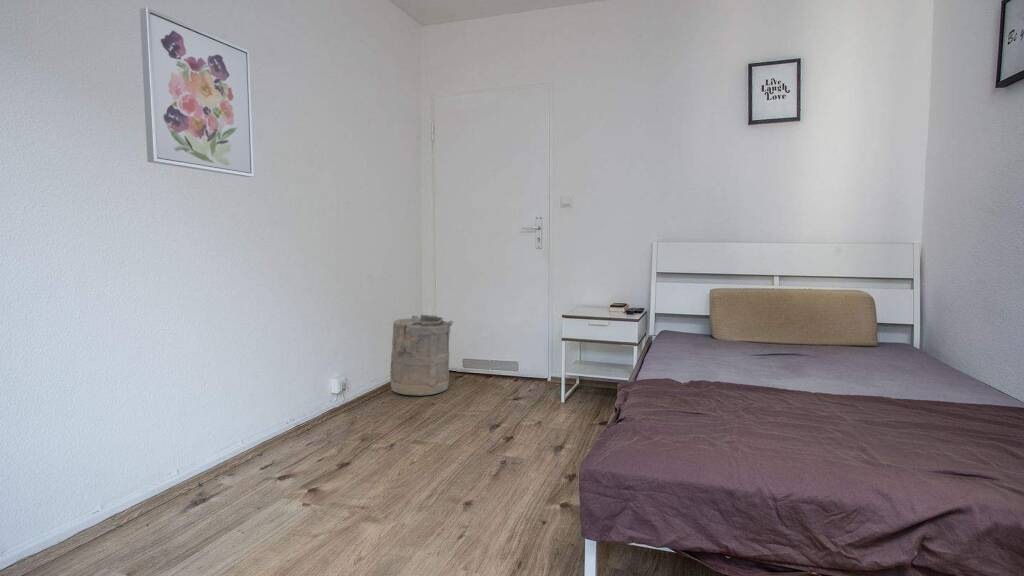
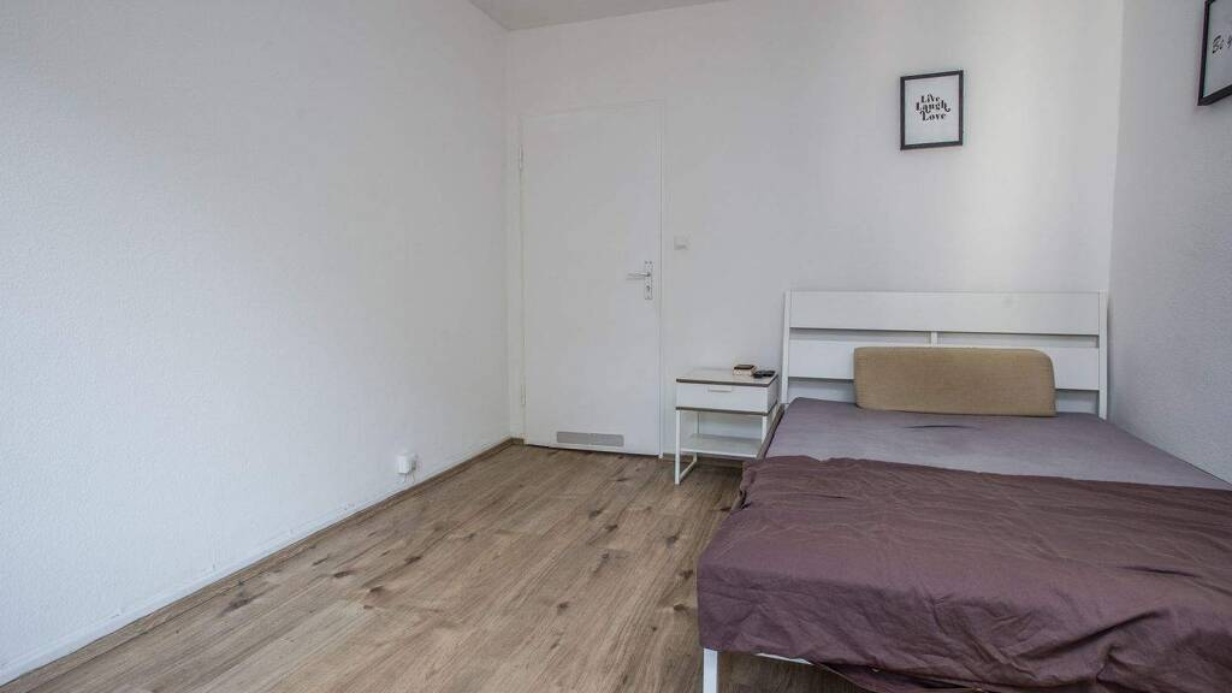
- wall art [139,6,255,178]
- laundry hamper [389,314,454,396]
